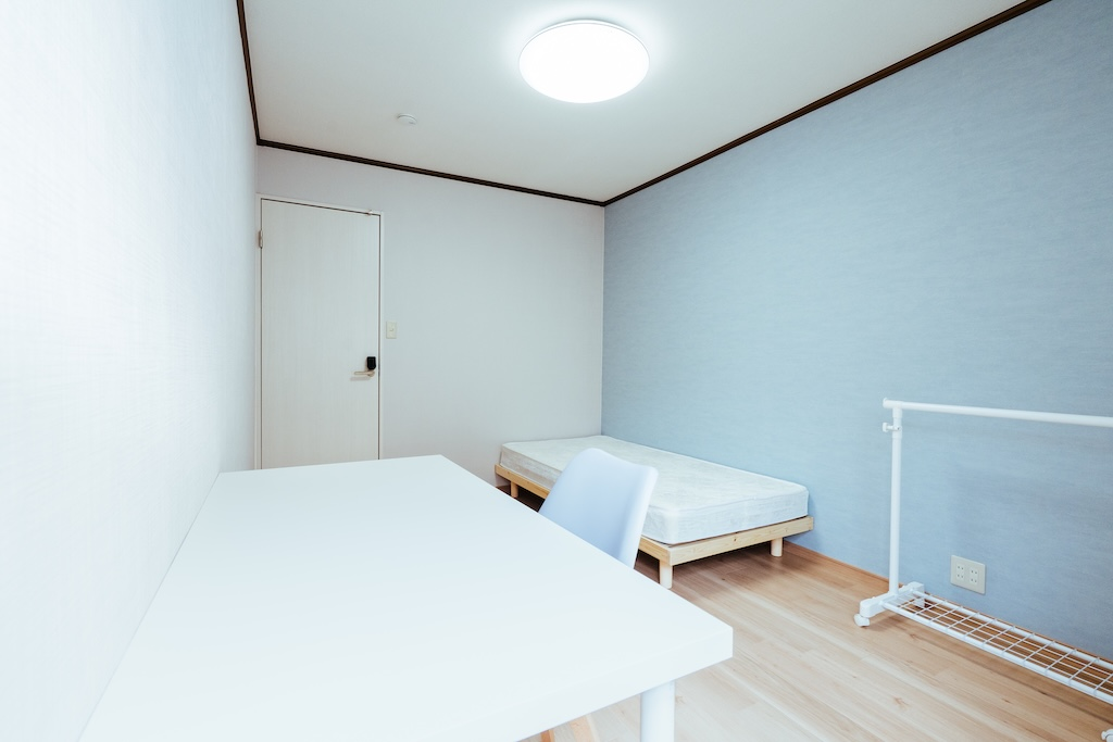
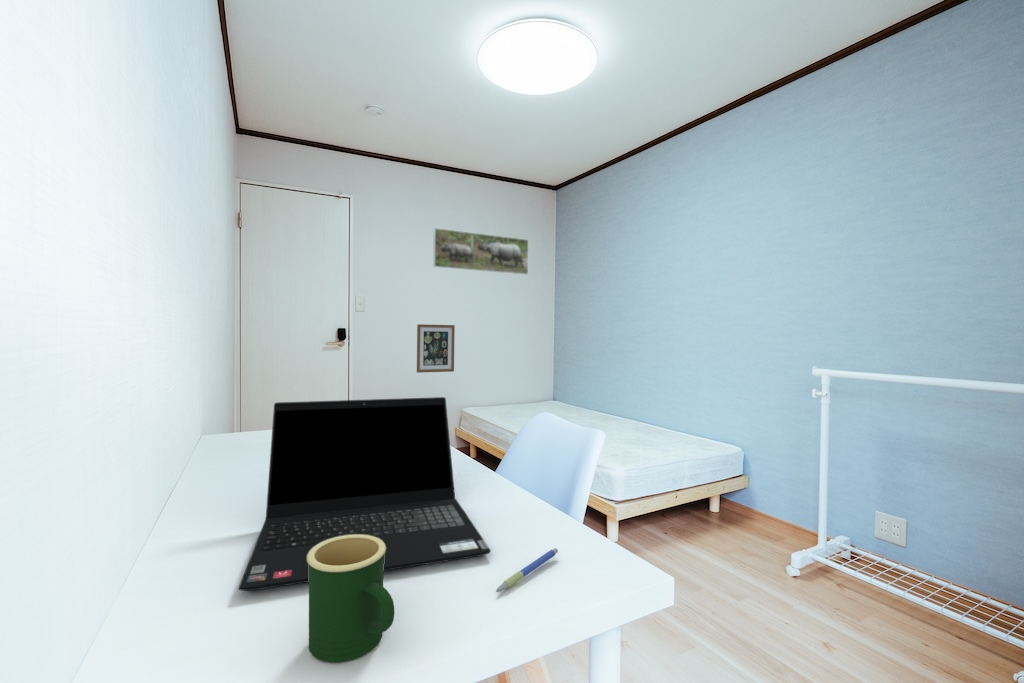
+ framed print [432,227,529,276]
+ wall art [416,323,456,374]
+ pen [495,547,559,593]
+ laptop computer [238,396,492,592]
+ mug [307,535,395,663]
